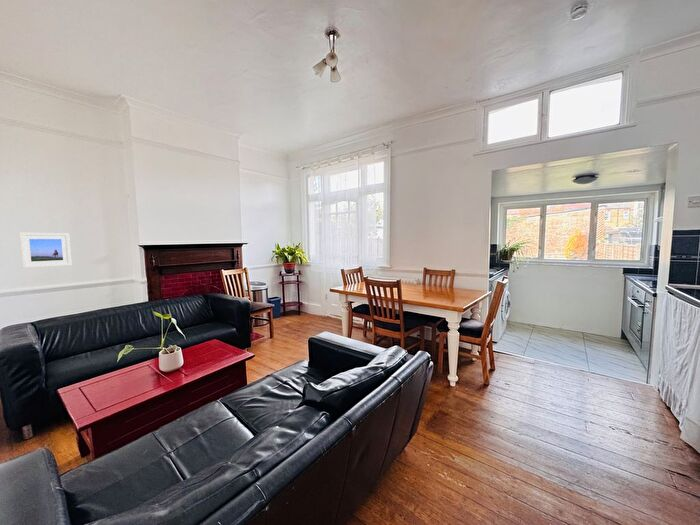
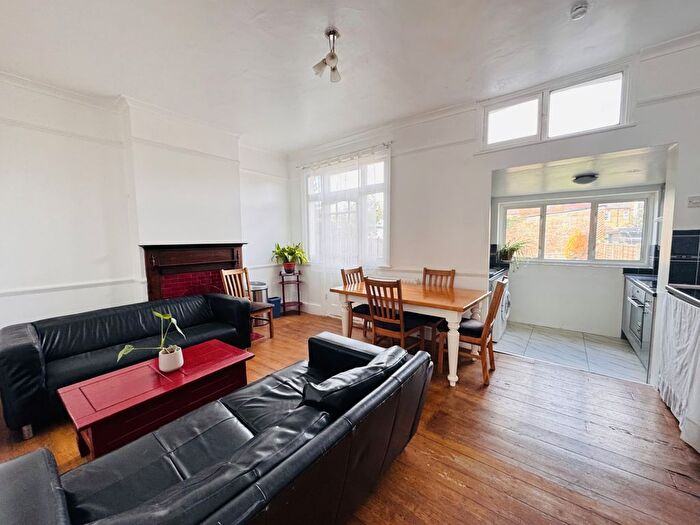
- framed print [18,232,73,269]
